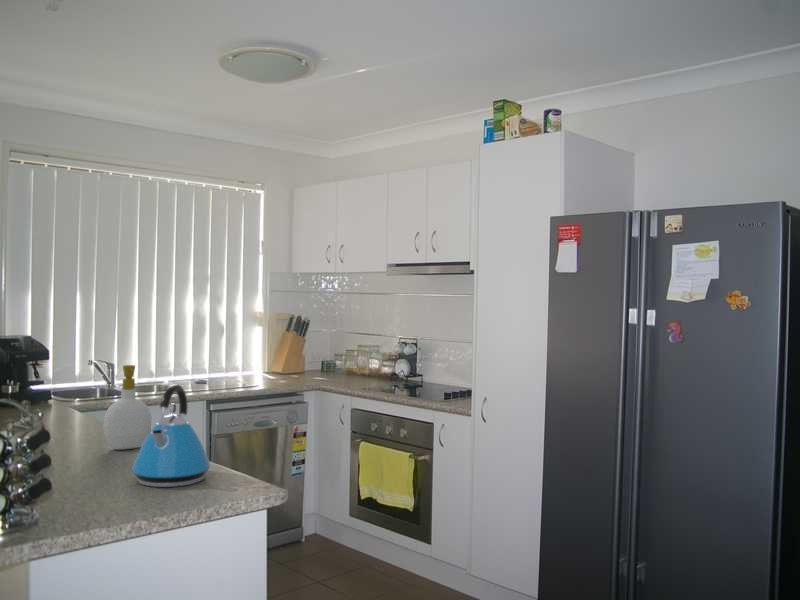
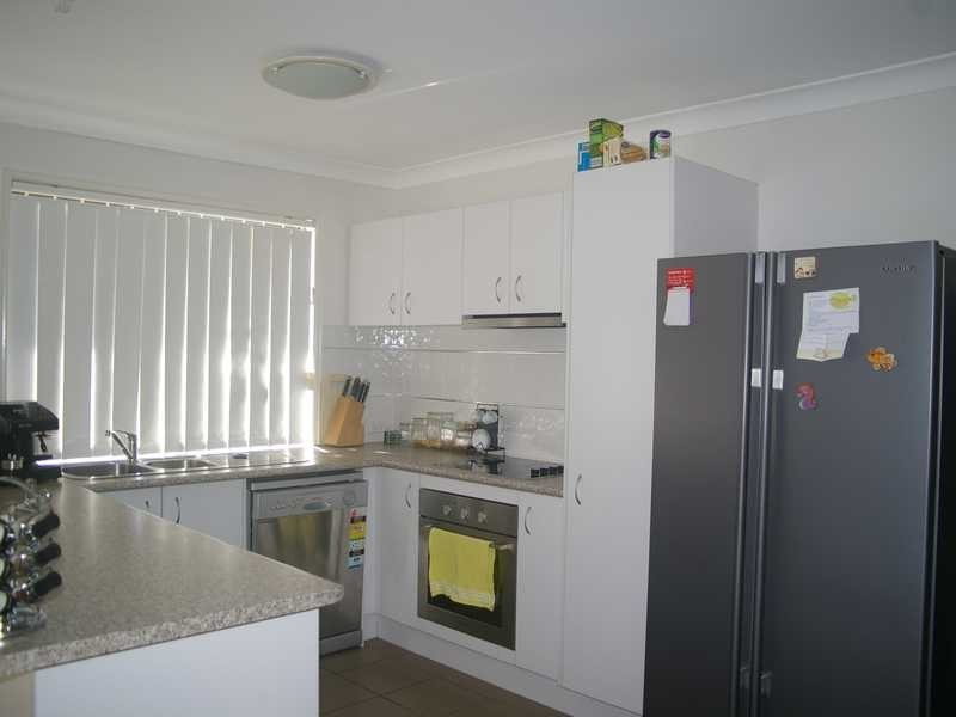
- kettle [131,383,211,488]
- soap bottle [102,364,152,451]
